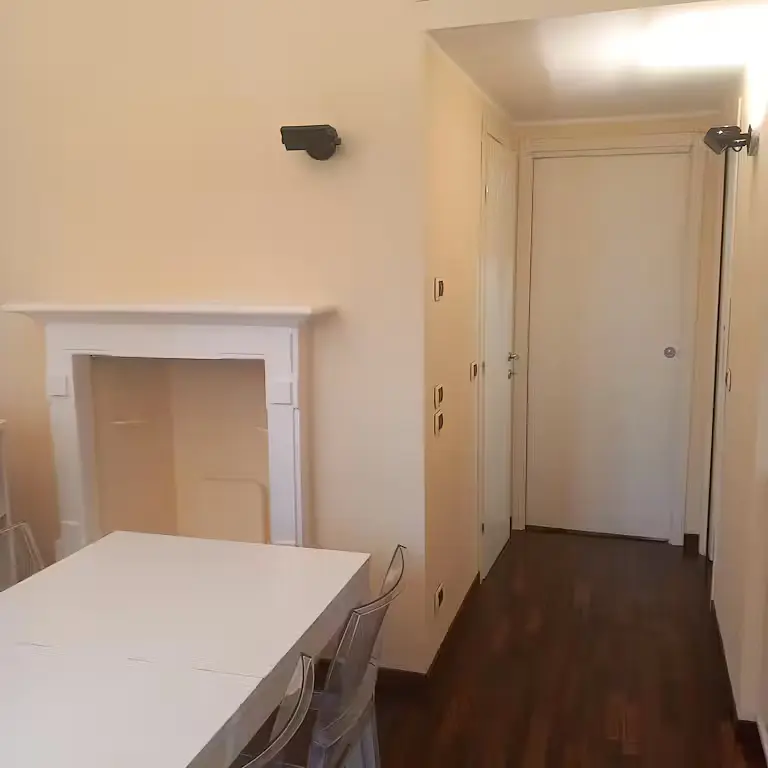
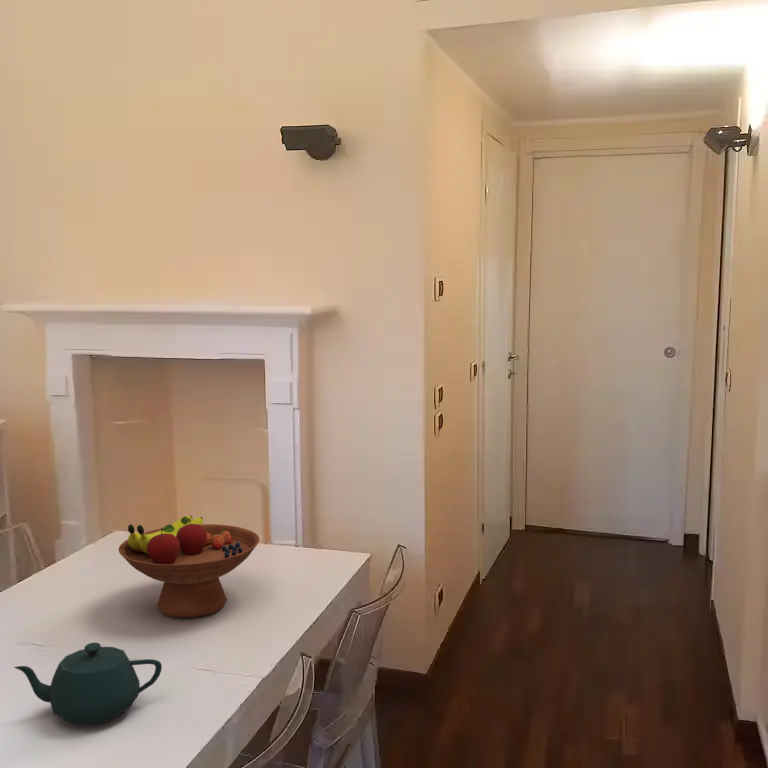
+ fruit bowl [118,514,260,619]
+ teapot [13,642,163,726]
